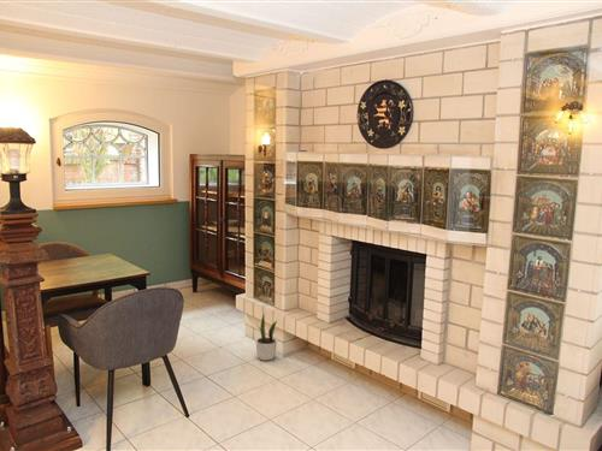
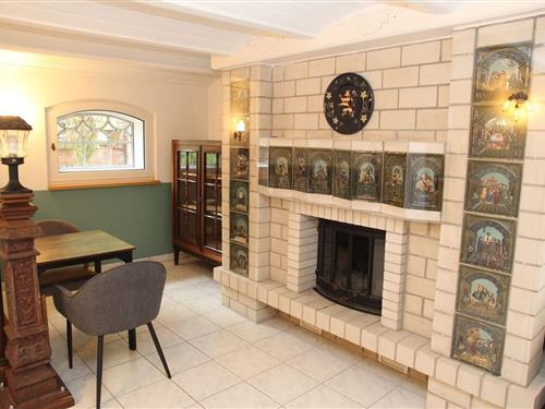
- potted plant [254,311,279,362]
